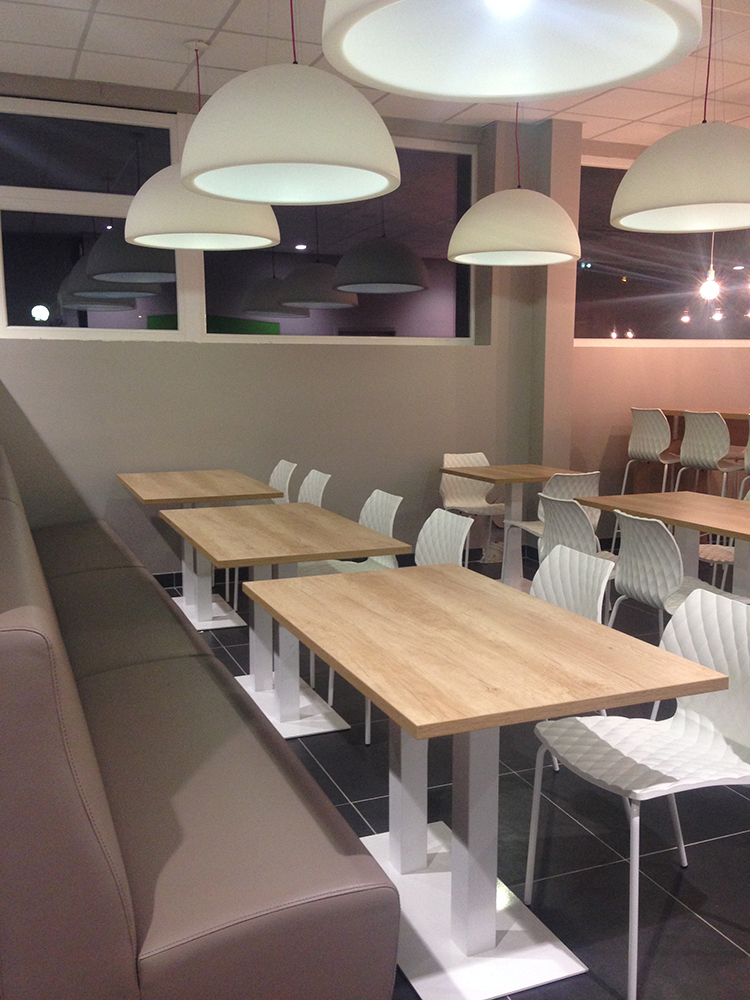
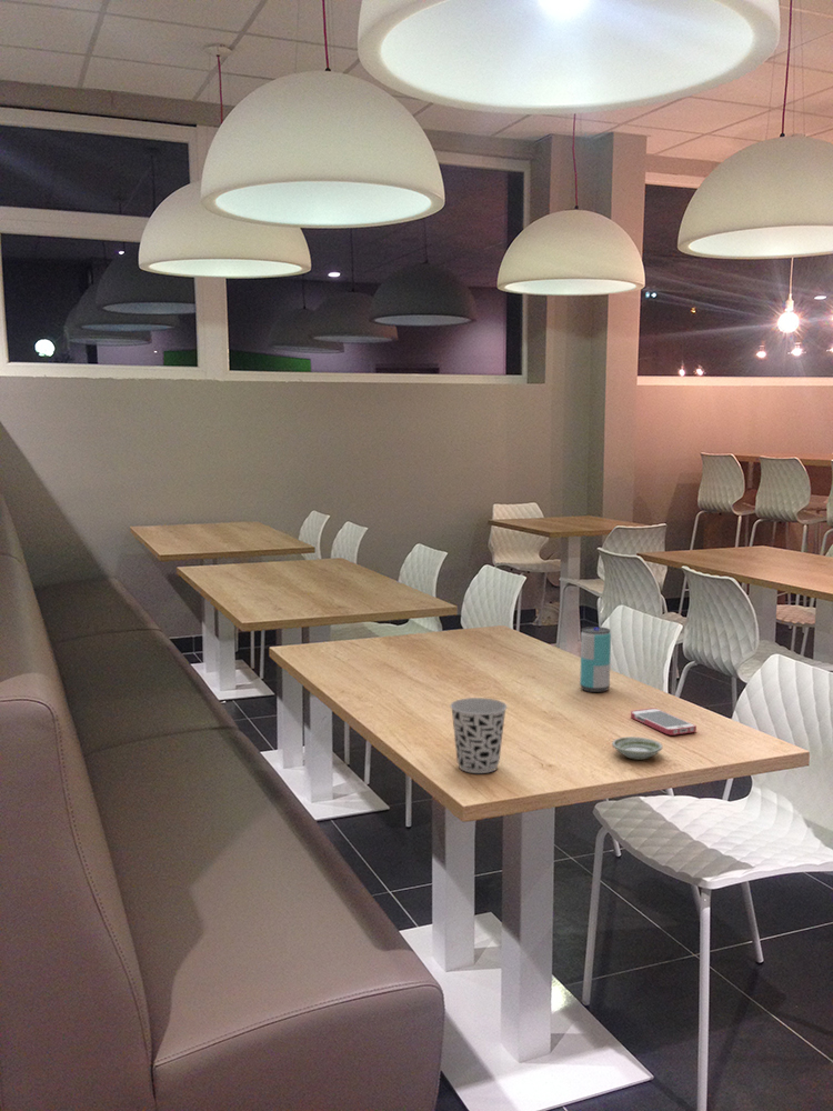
+ cup [449,697,508,774]
+ beverage can [579,625,612,693]
+ saucer [611,735,663,761]
+ smartphone [630,707,697,737]
